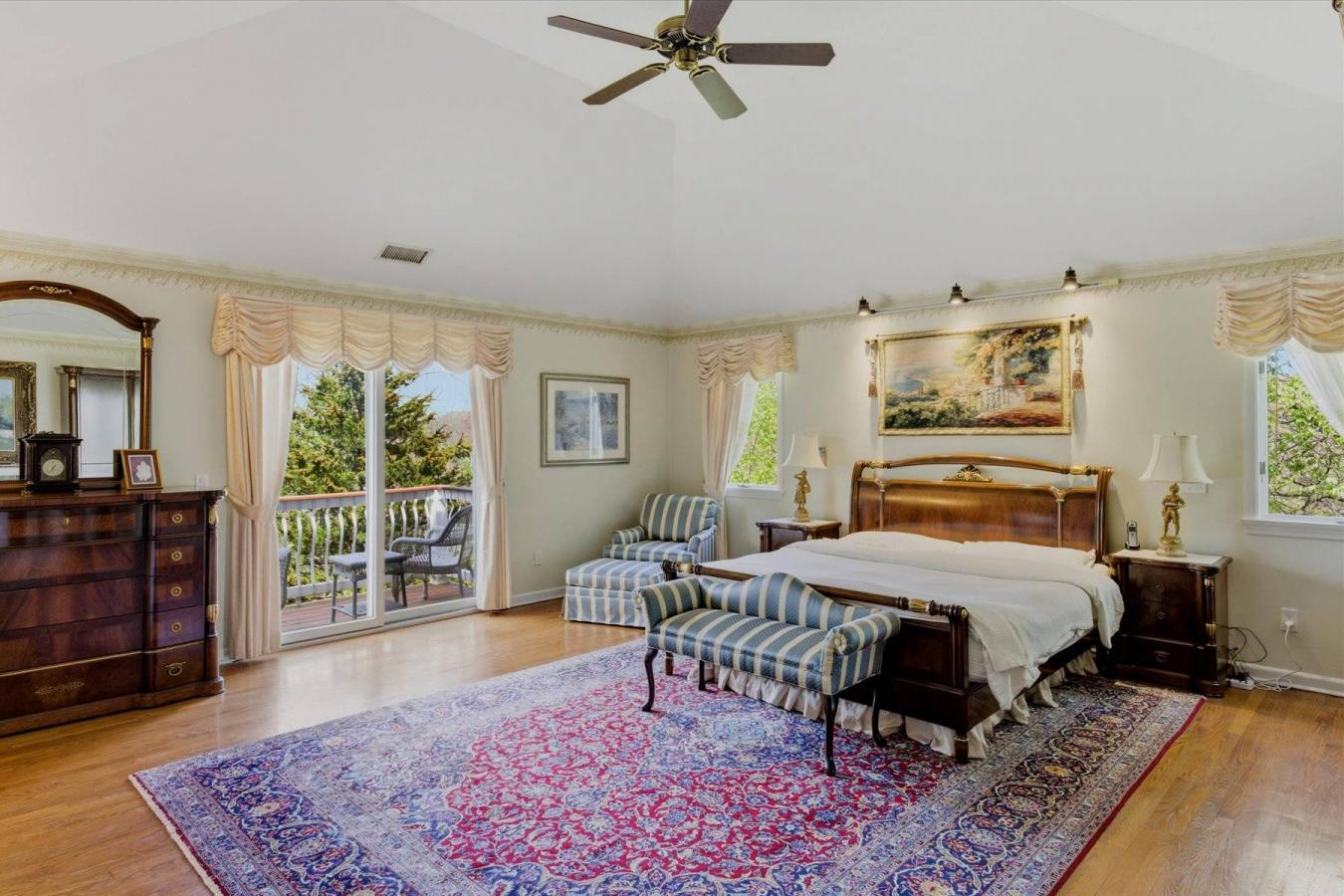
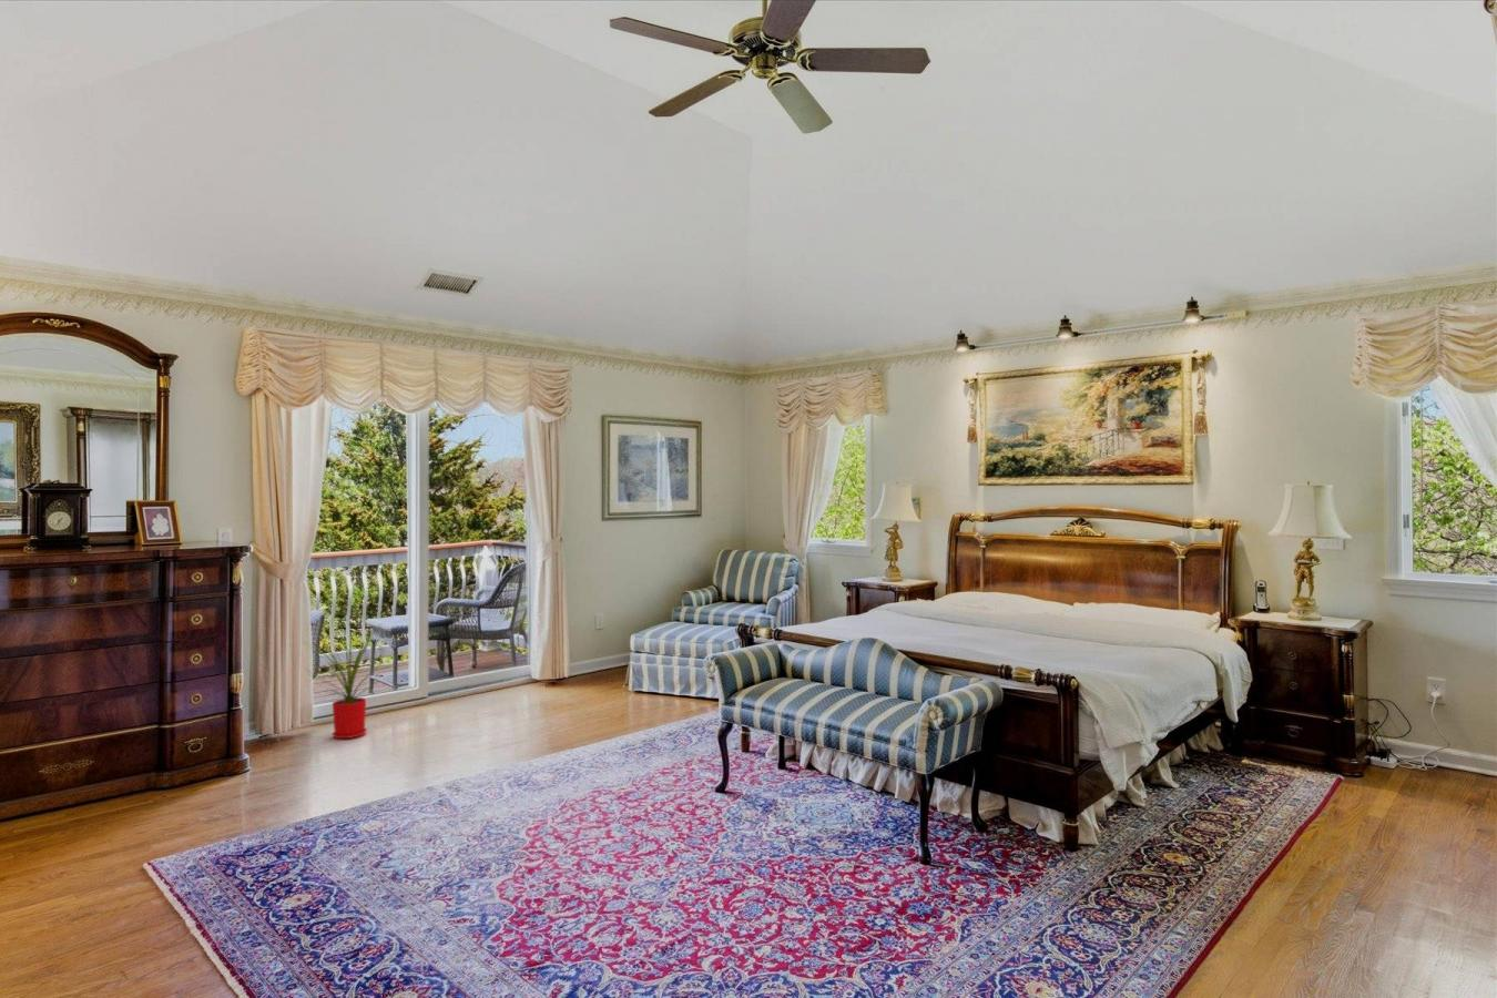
+ house plant [301,622,395,740]
